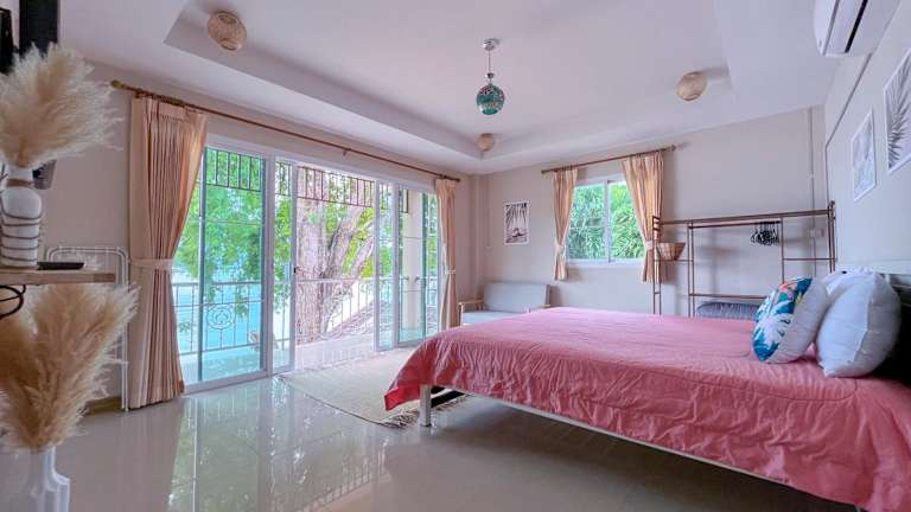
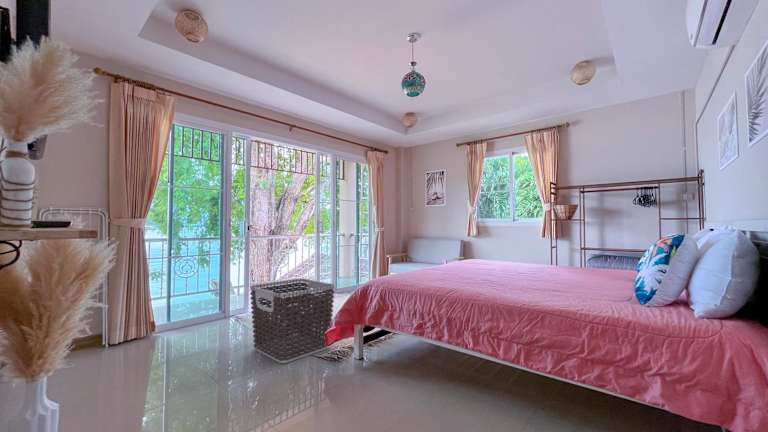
+ clothes hamper [249,278,336,364]
